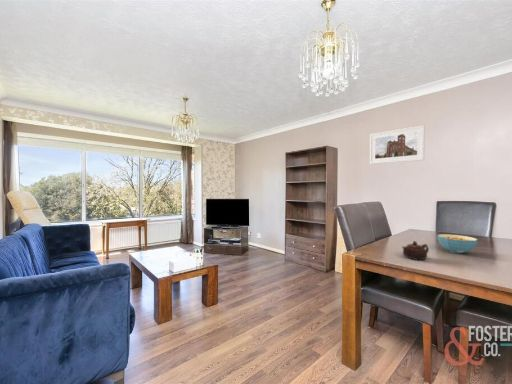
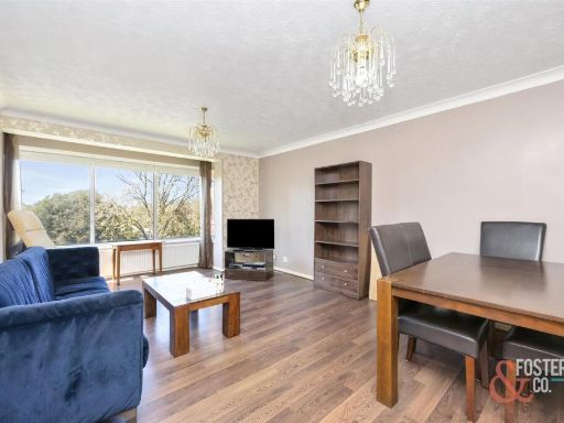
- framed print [369,124,426,165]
- cereal bowl [436,233,479,254]
- teapot [401,240,430,261]
